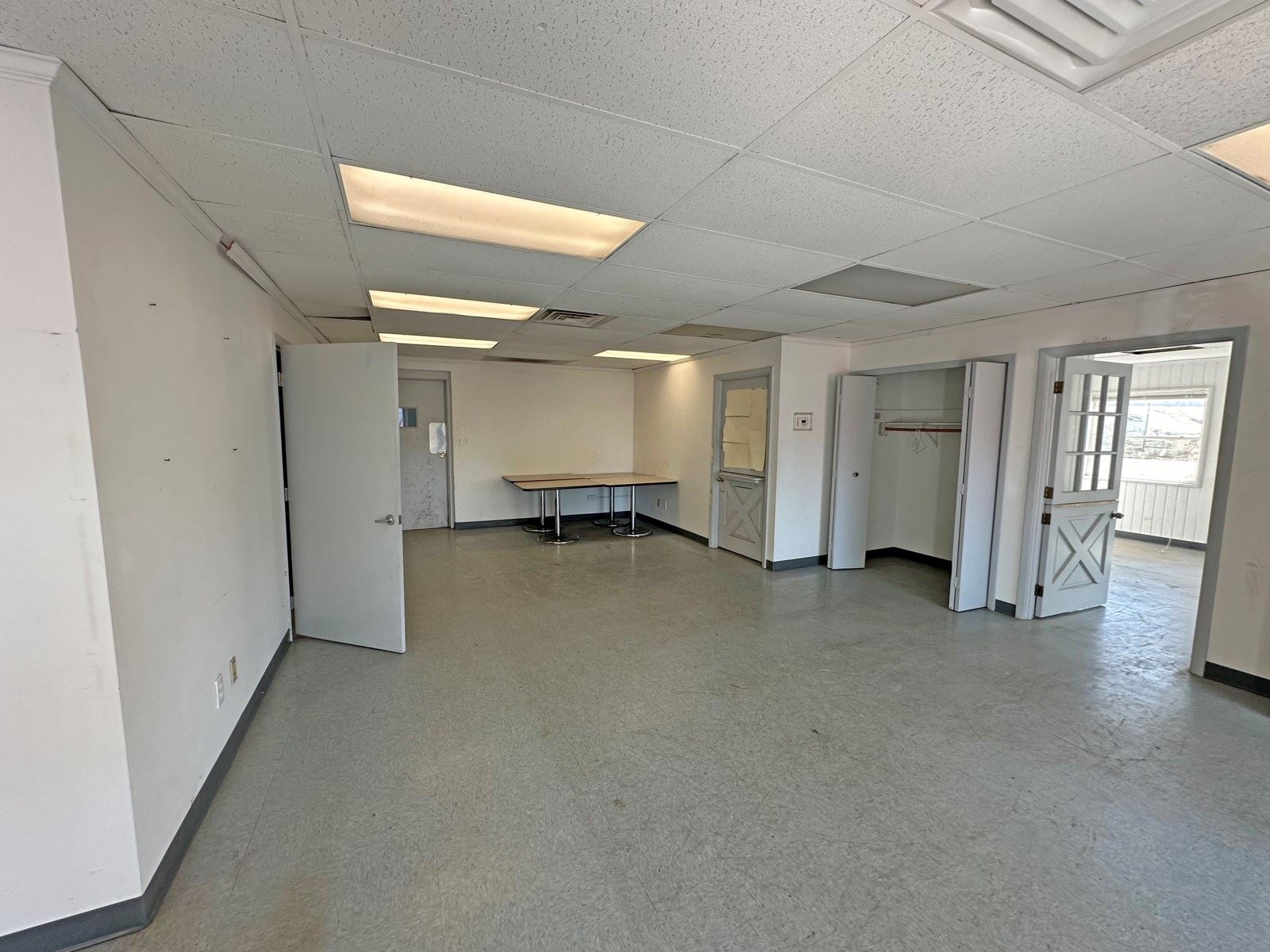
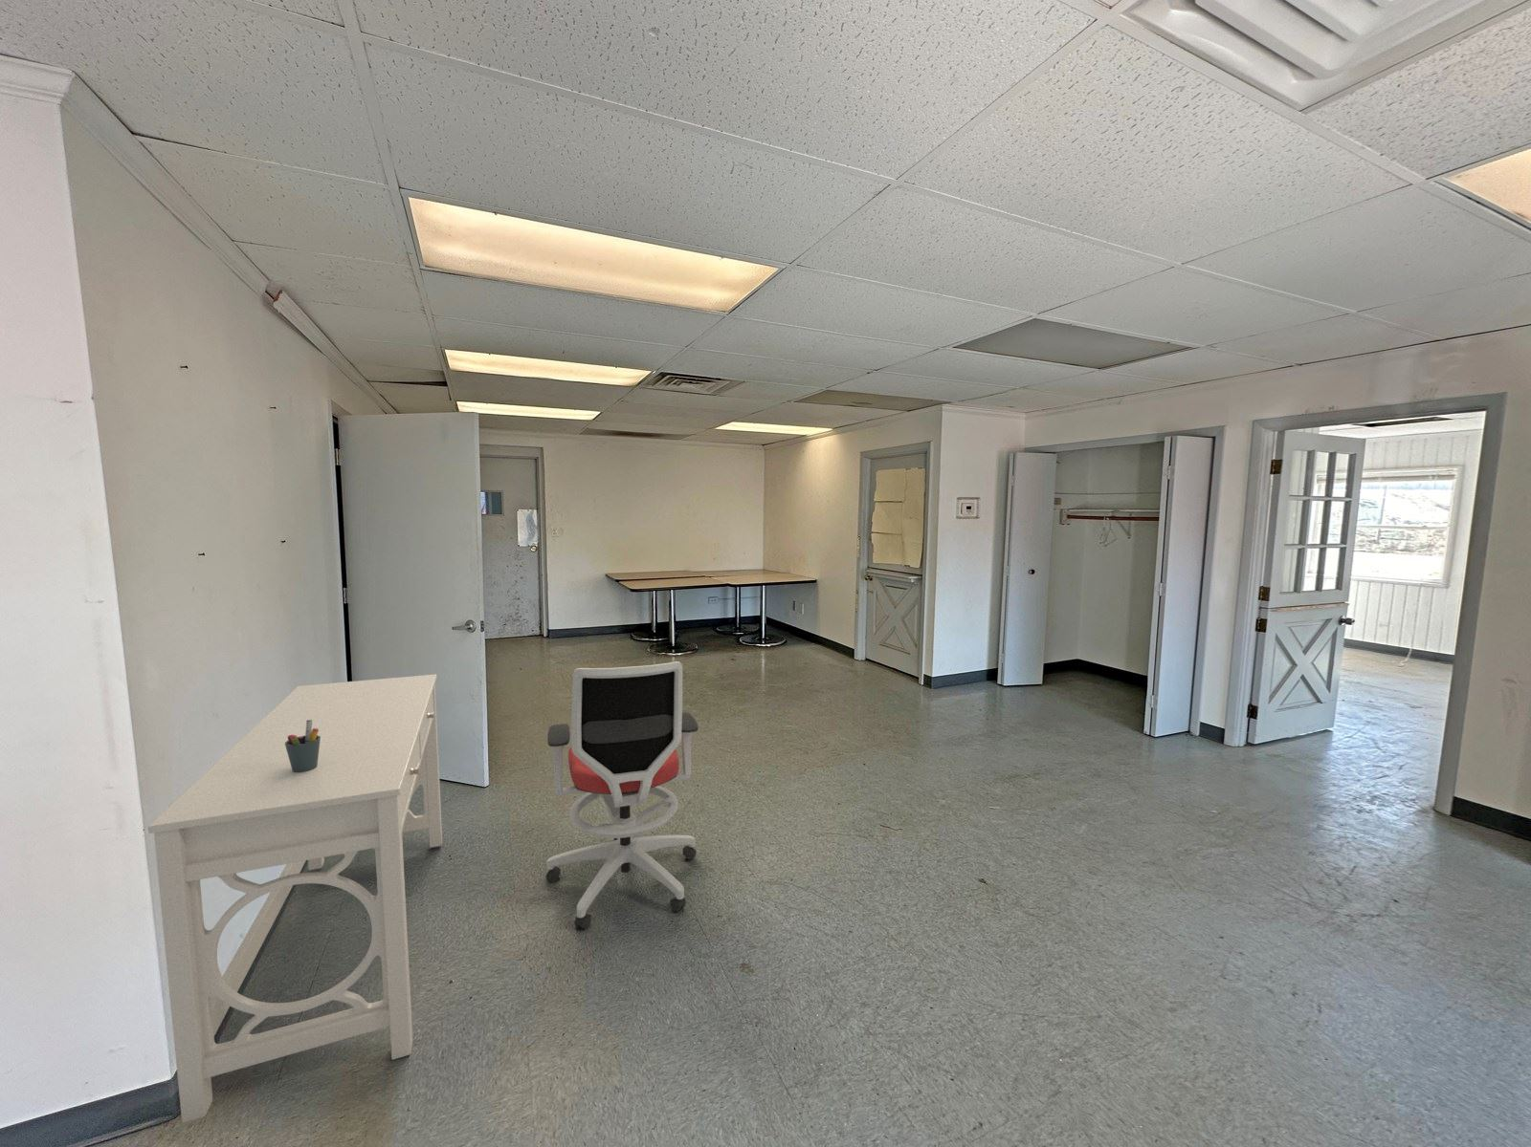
+ desk [147,674,444,1124]
+ pen holder [286,719,321,772]
+ office chair [545,660,699,930]
